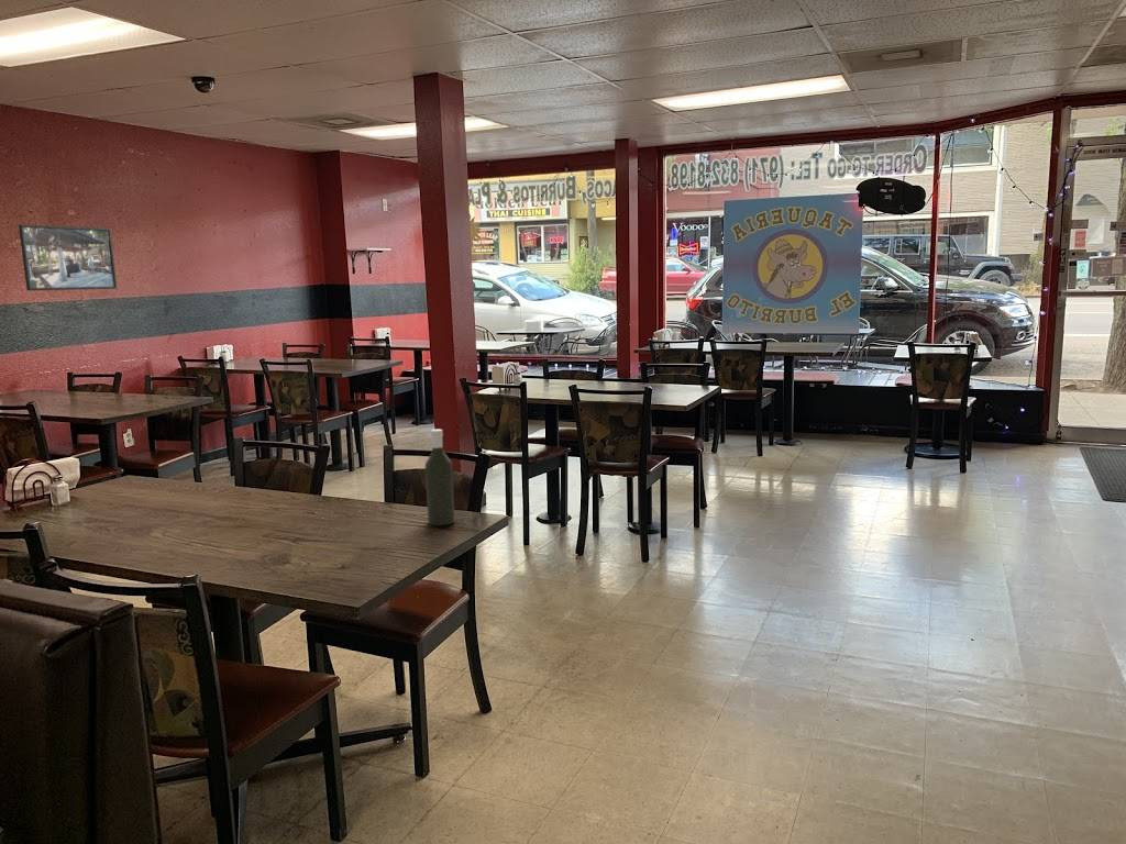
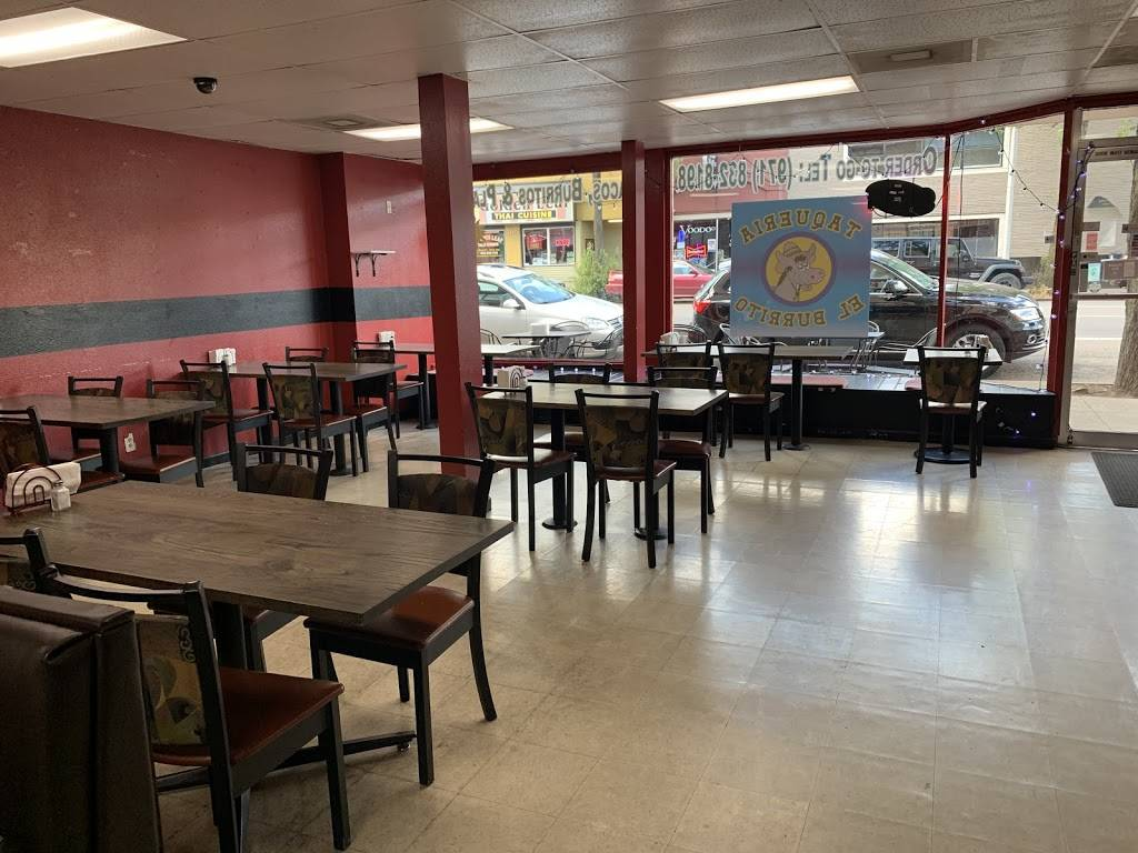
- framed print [18,223,118,291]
- bottle [424,429,455,526]
